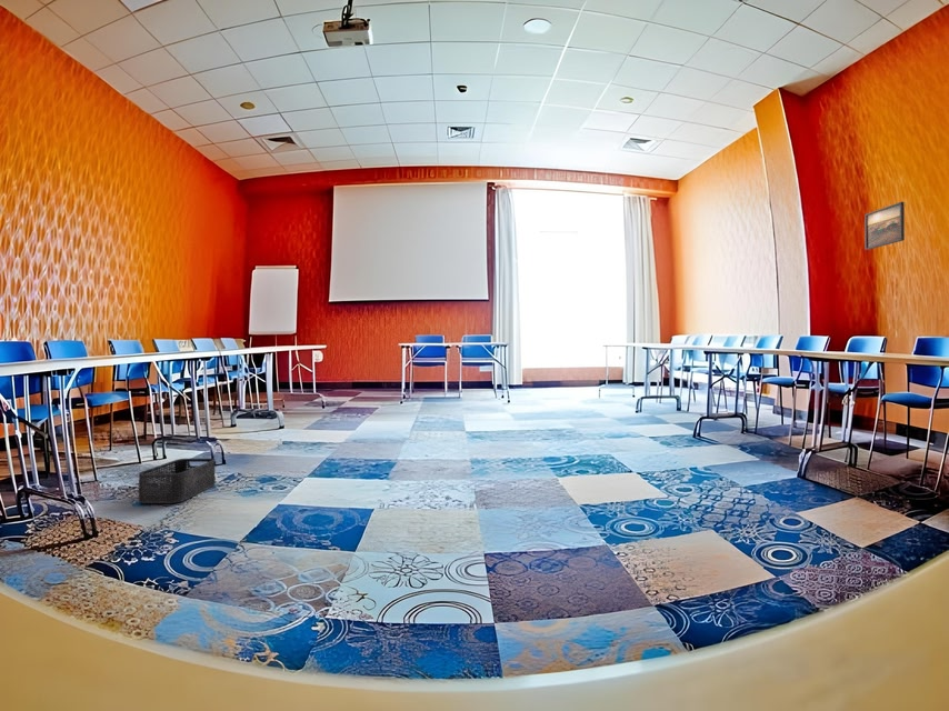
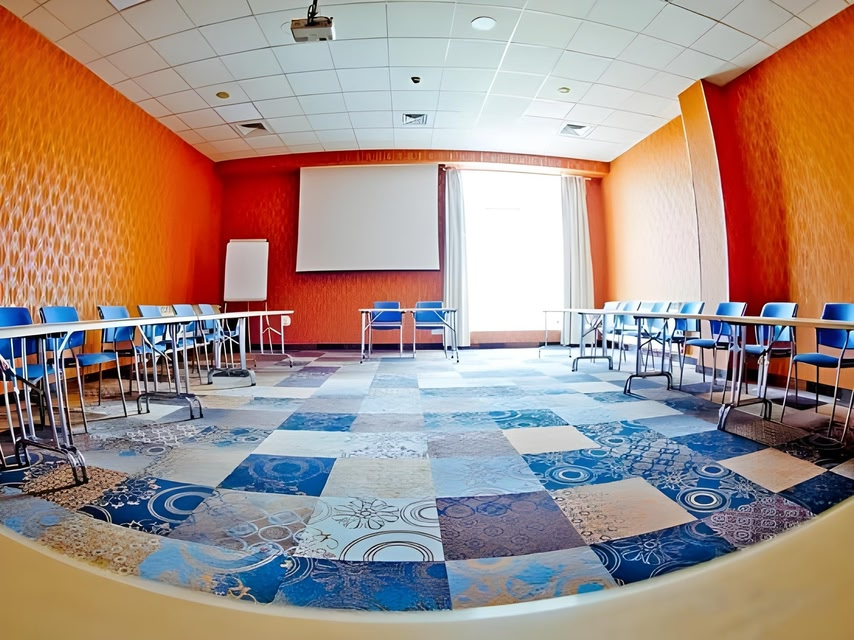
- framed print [863,201,906,251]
- storage bin [138,458,217,504]
